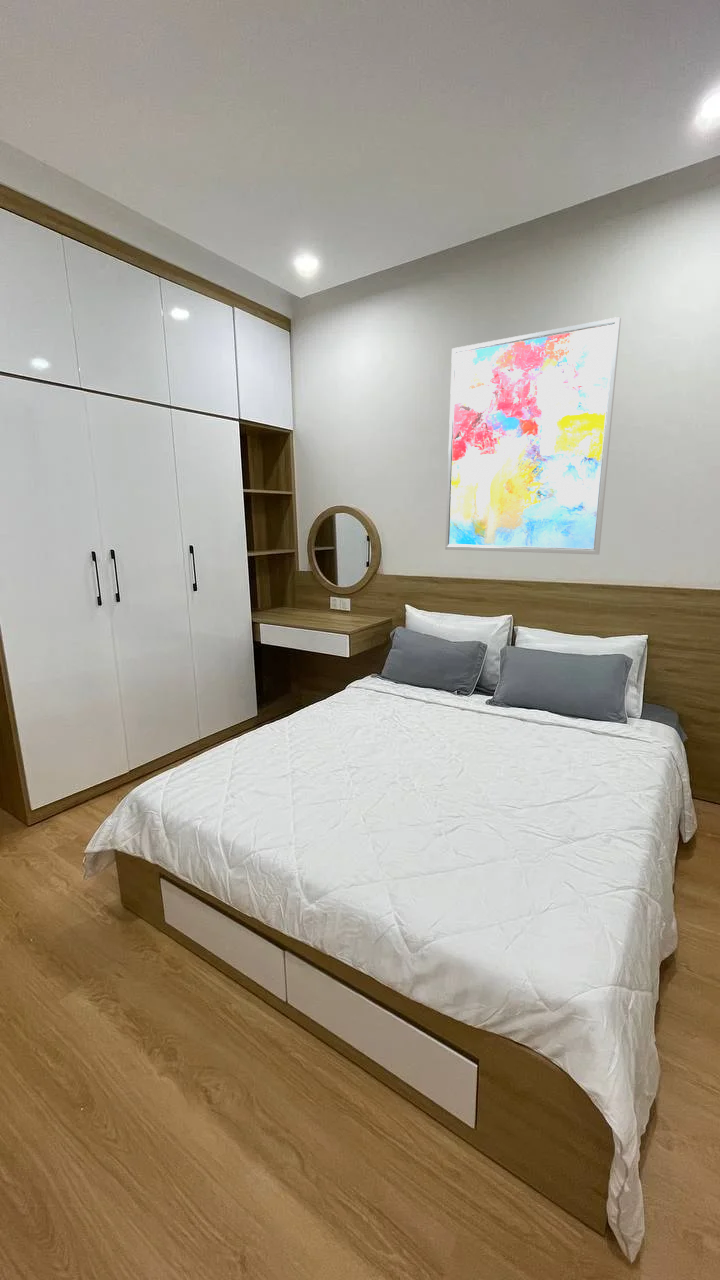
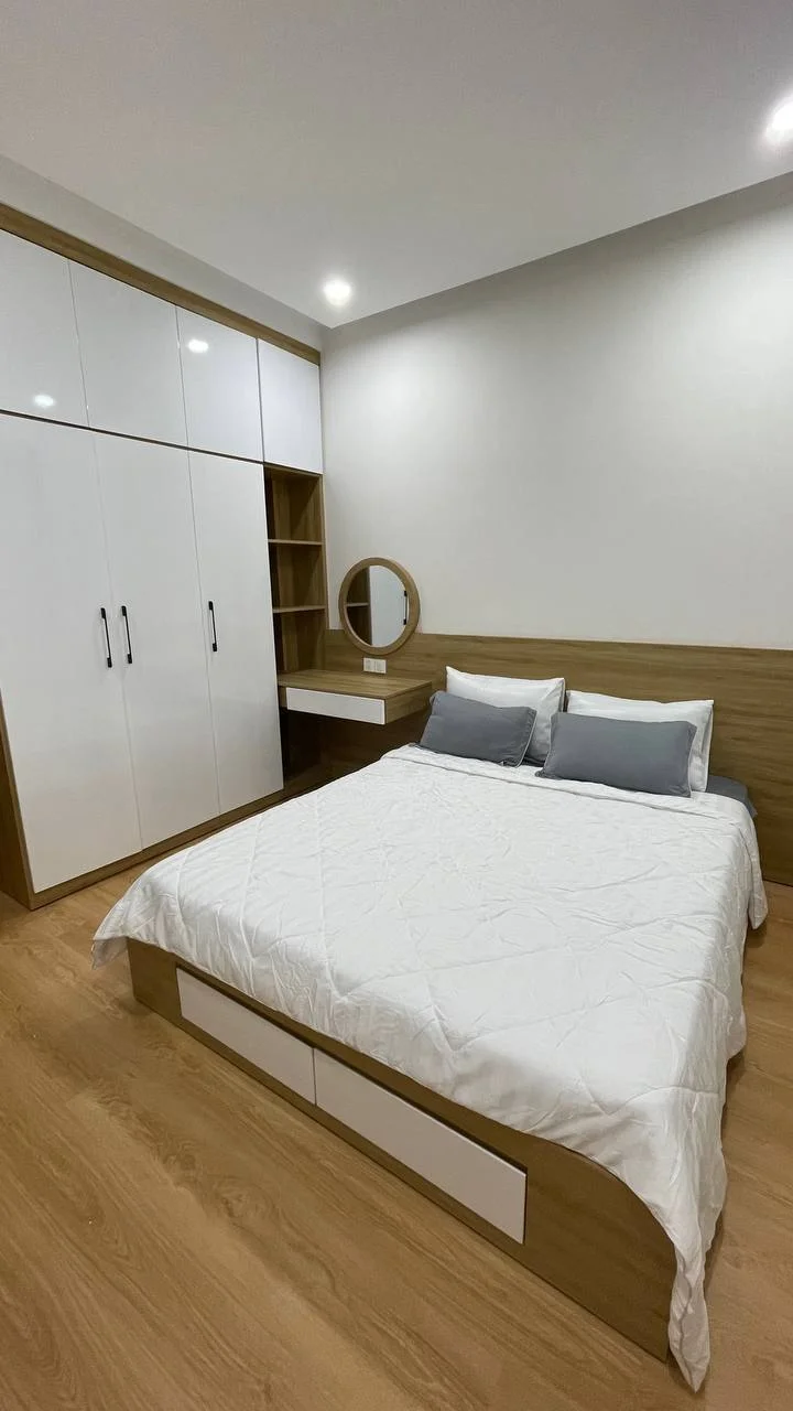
- wall art [444,316,622,556]
